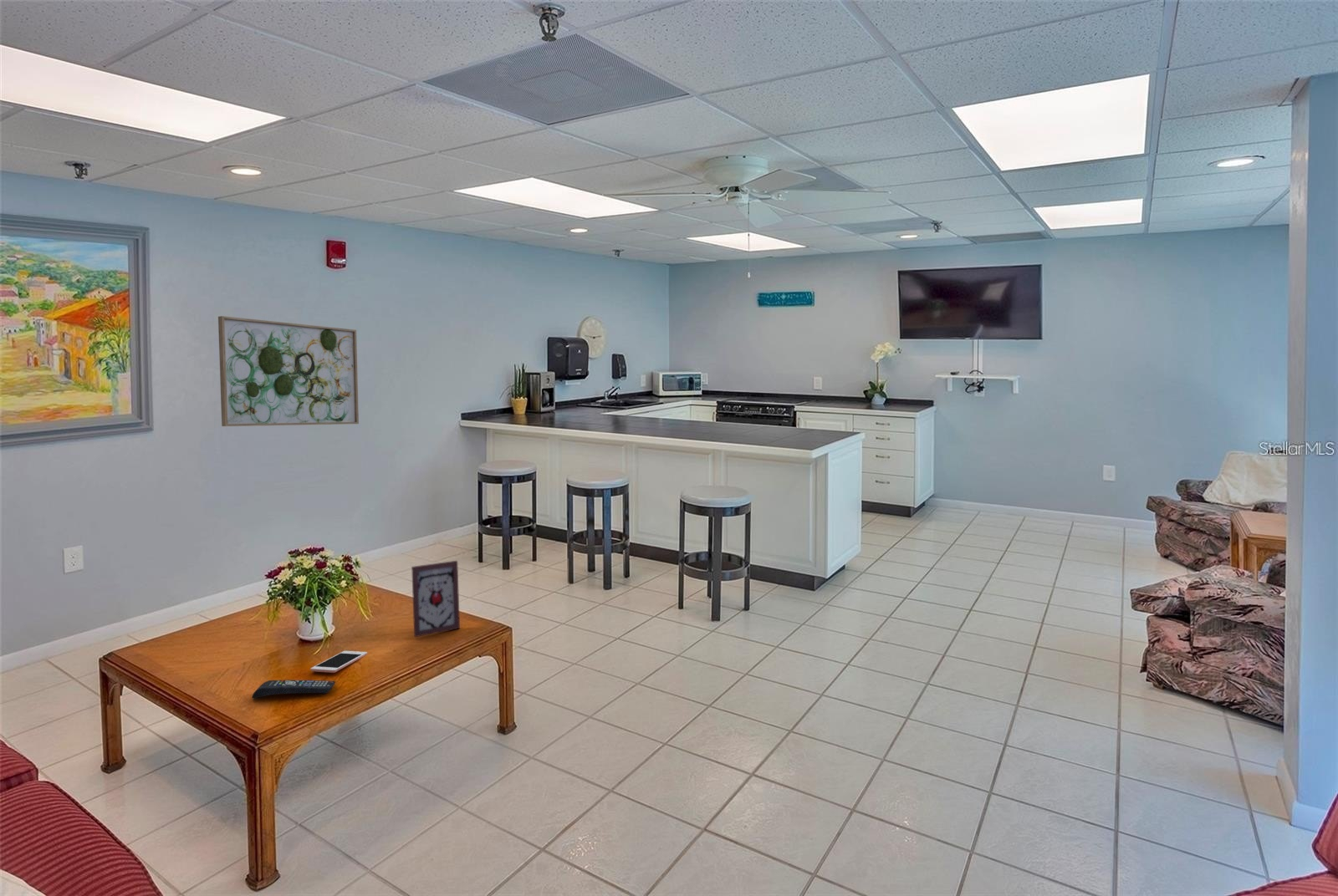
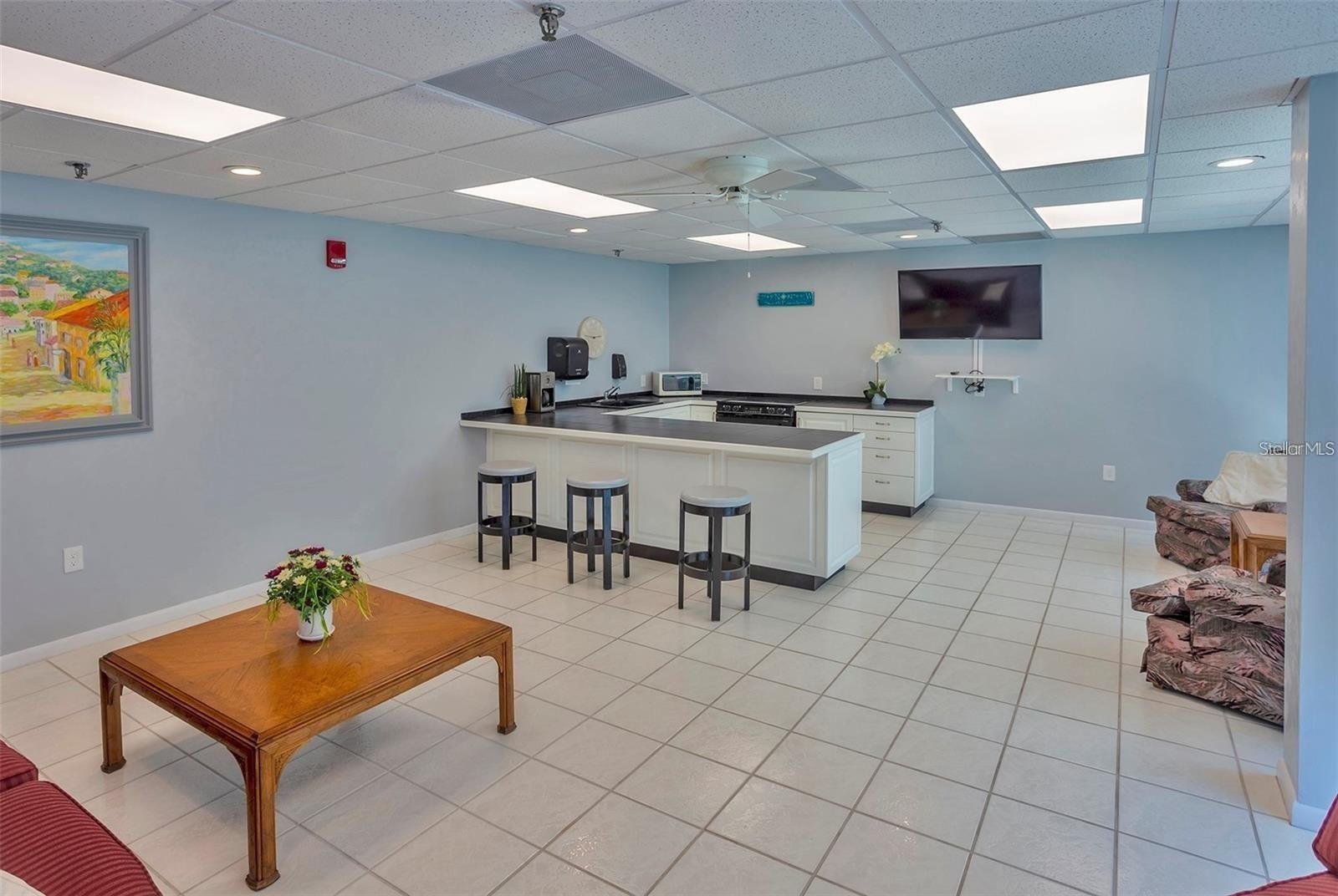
- cell phone [310,650,368,674]
- picture frame [411,560,461,638]
- wall art [217,315,360,427]
- remote control [251,680,336,699]
